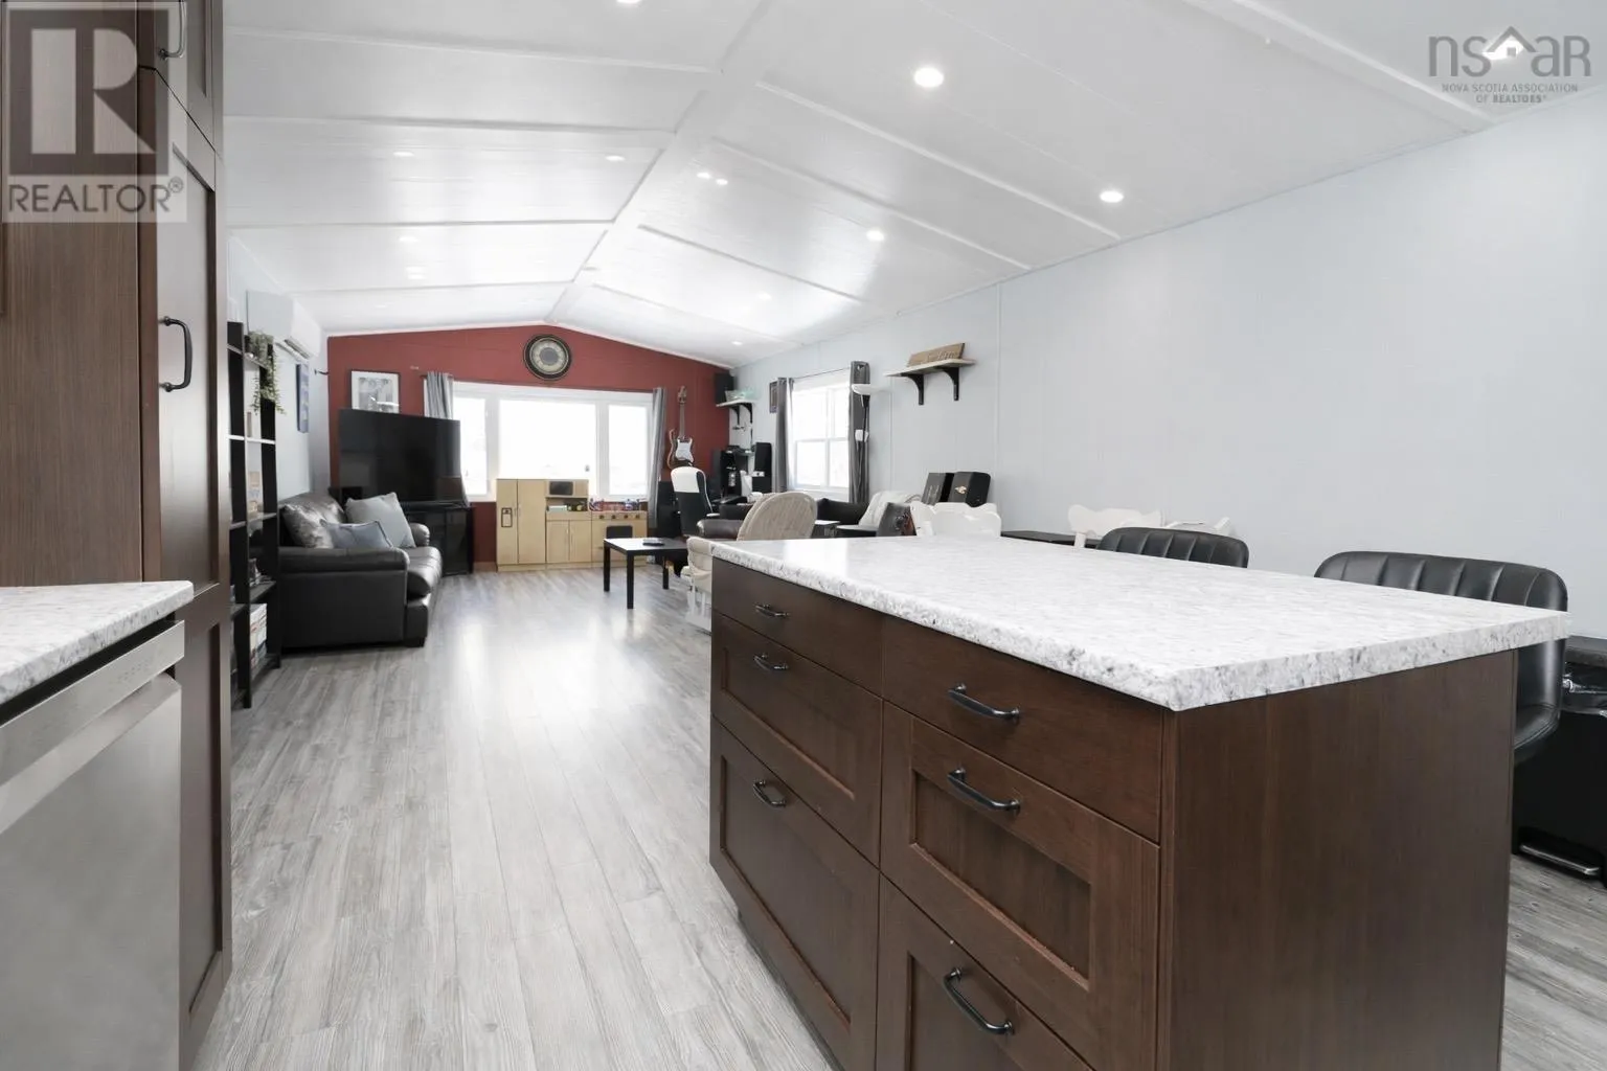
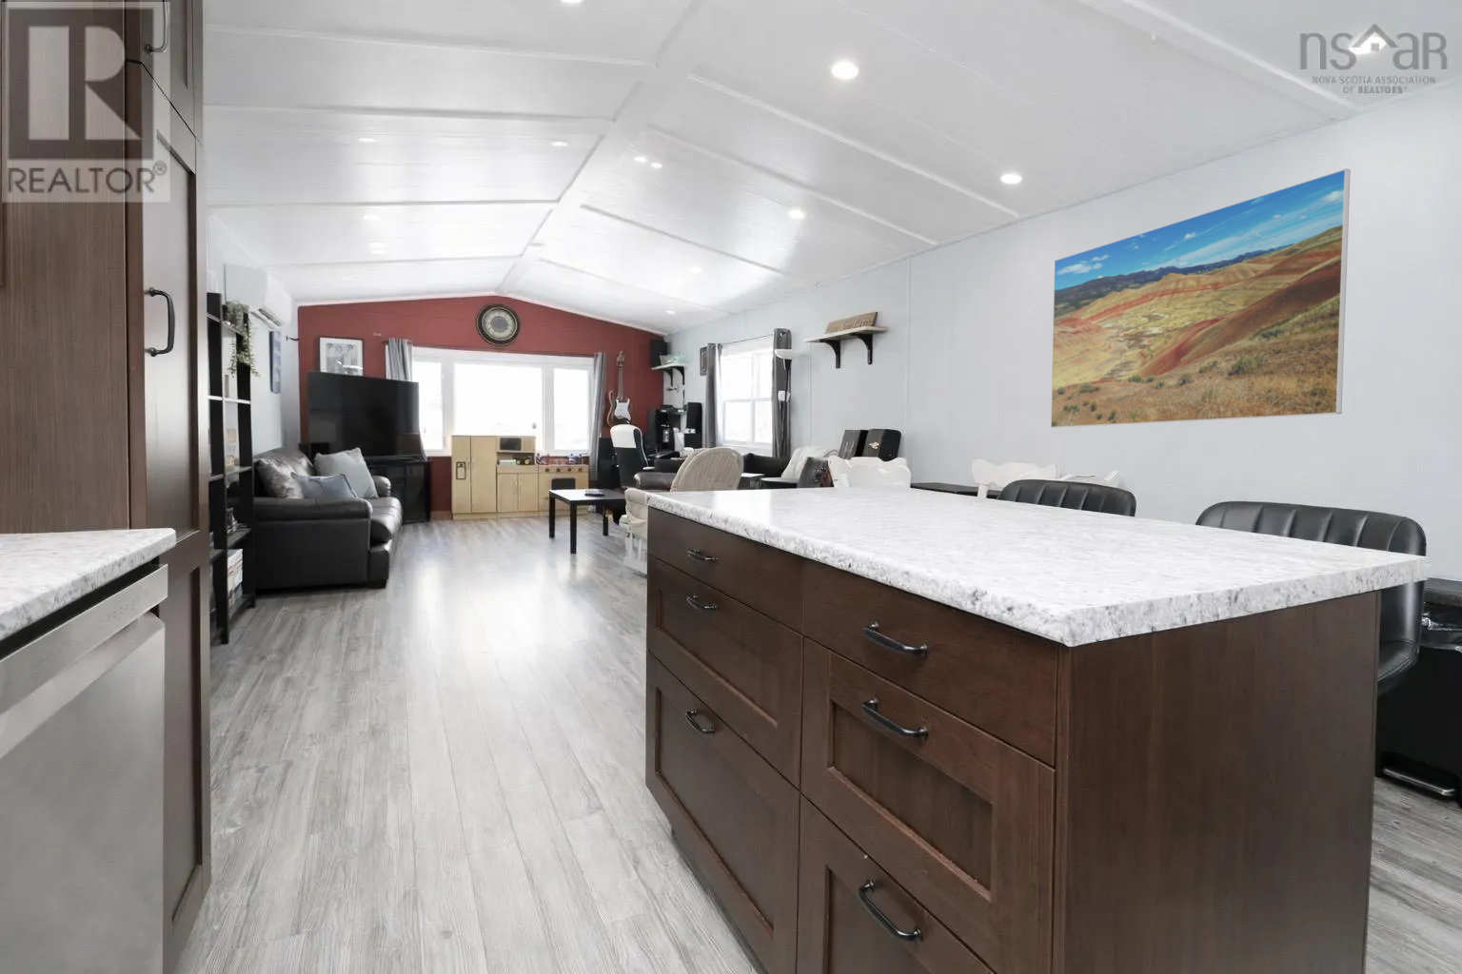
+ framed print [1050,167,1352,429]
